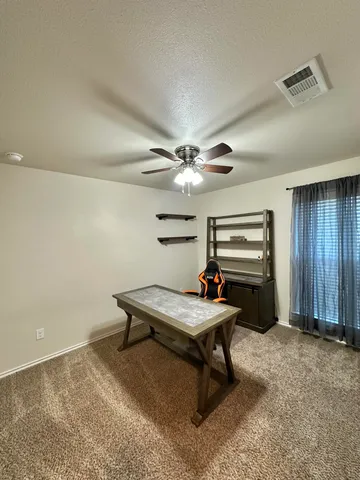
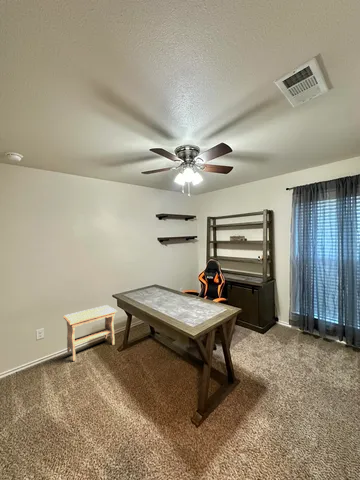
+ footstool [62,304,118,362]
